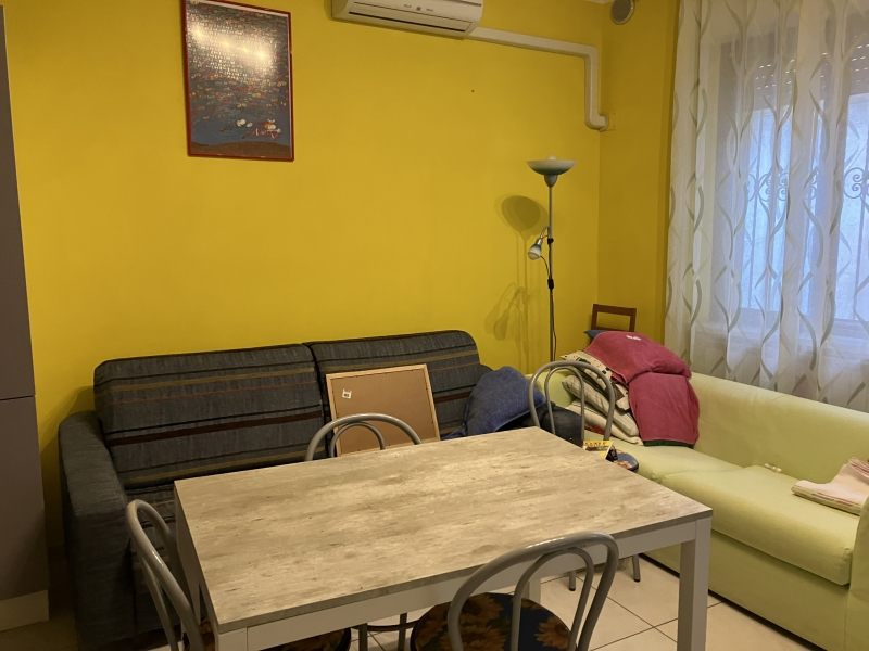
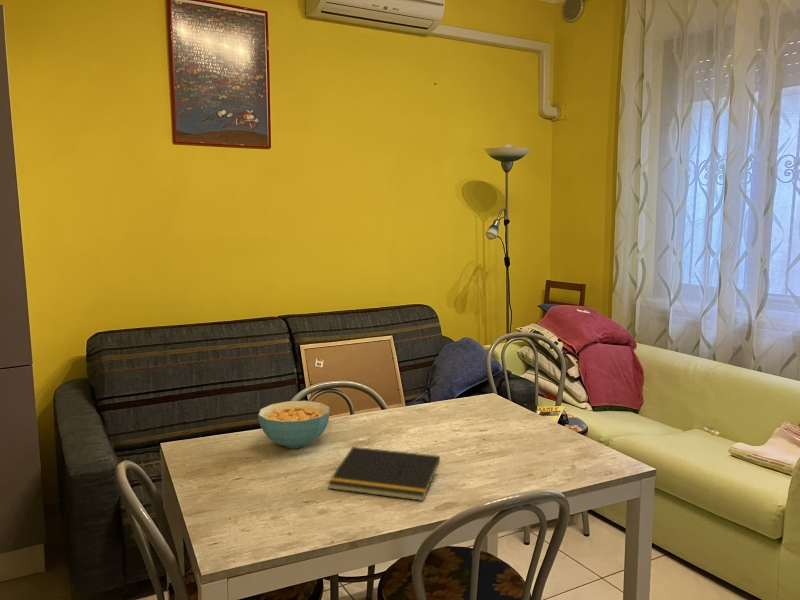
+ cereal bowl [257,400,331,449]
+ notepad [327,446,441,502]
